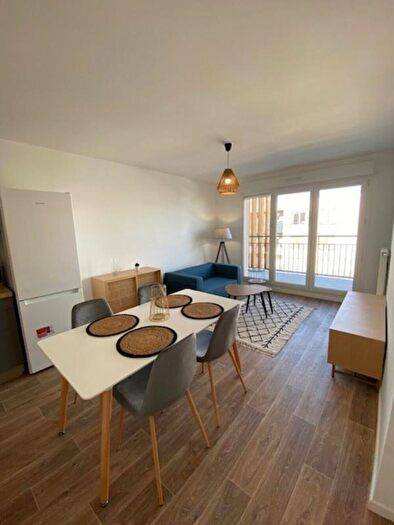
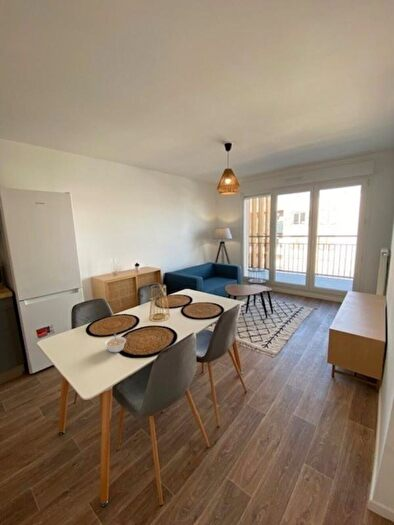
+ legume [103,332,127,354]
